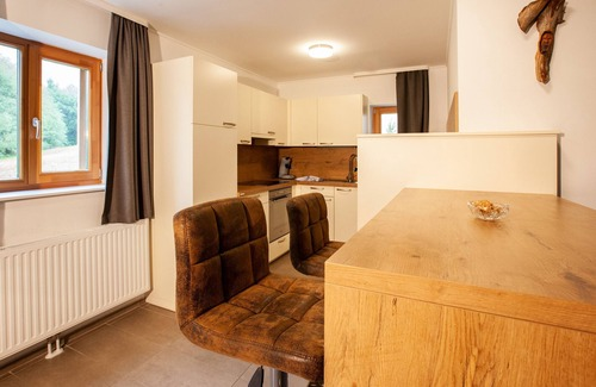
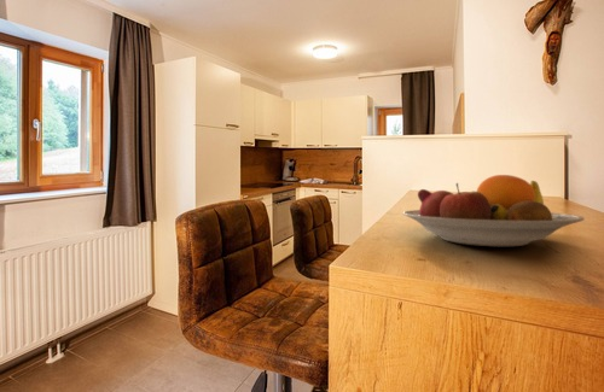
+ fruit bowl [401,174,585,247]
